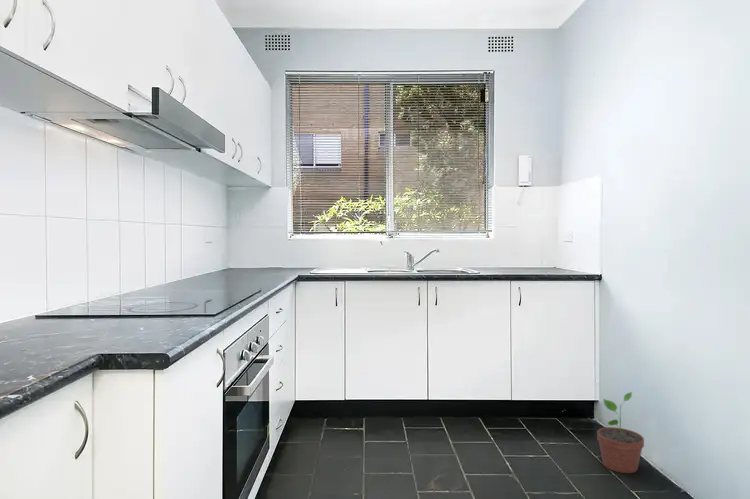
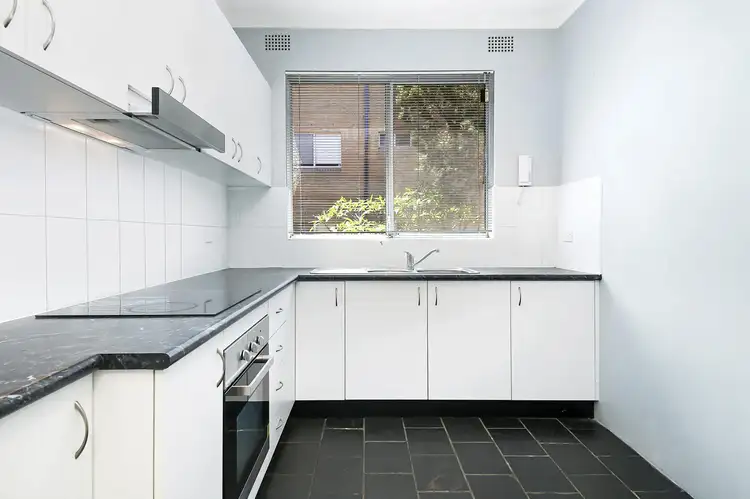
- potted plant [596,391,645,474]
